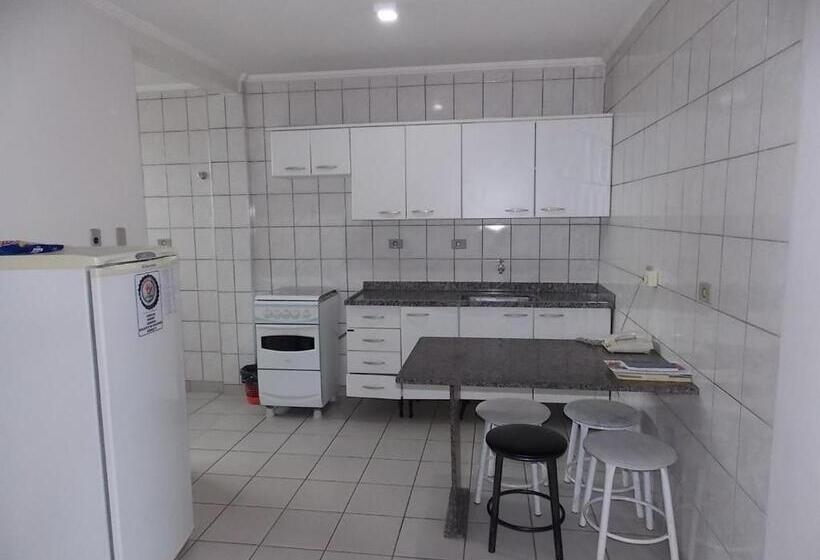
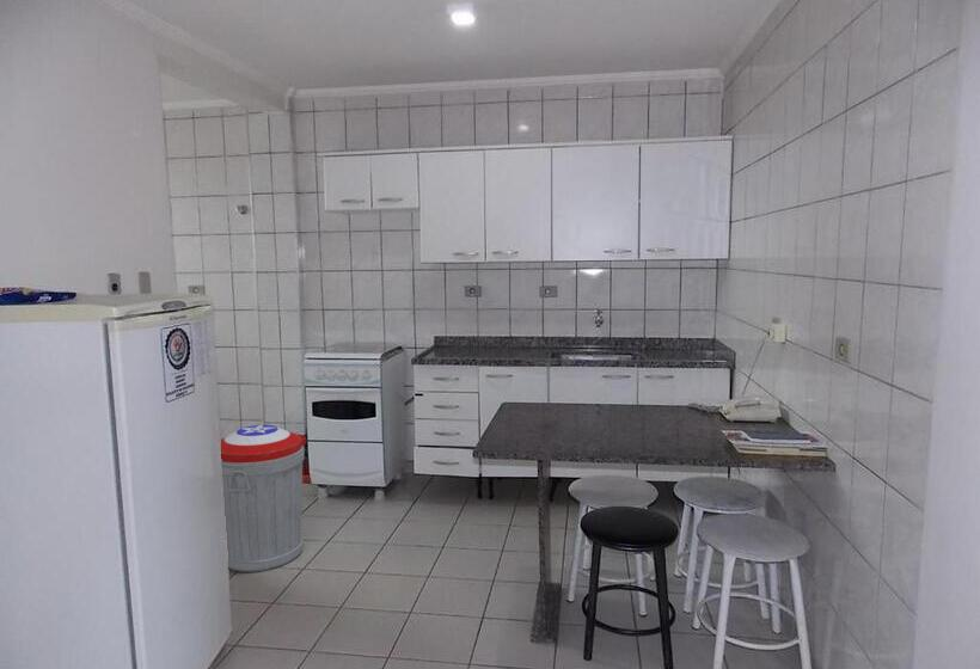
+ trash can [220,424,307,573]
